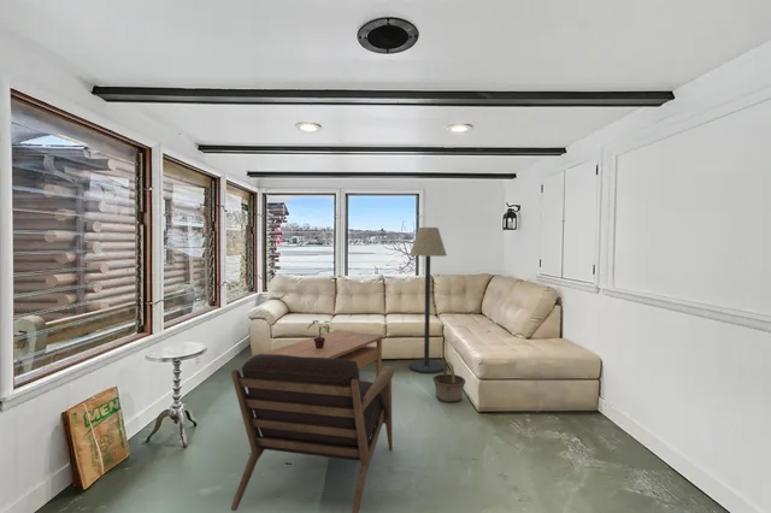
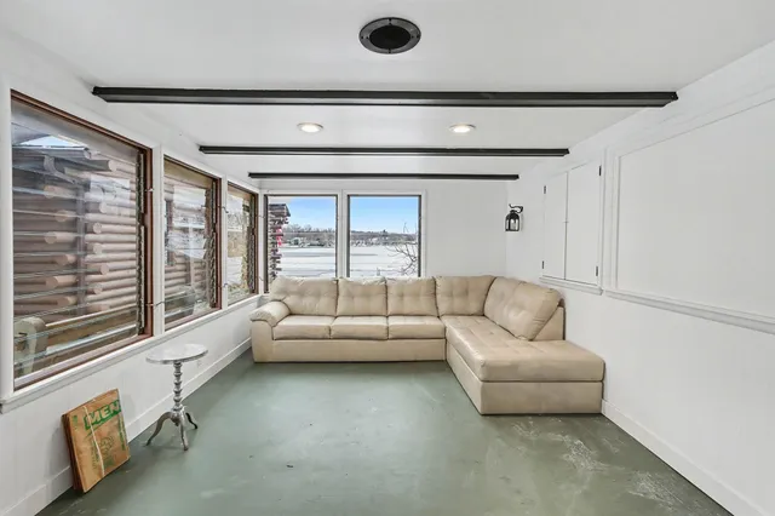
- coffee table [247,329,383,411]
- floor lamp [407,226,448,375]
- armchair [230,353,395,513]
- potted plant [306,319,334,349]
- basket [431,361,466,403]
